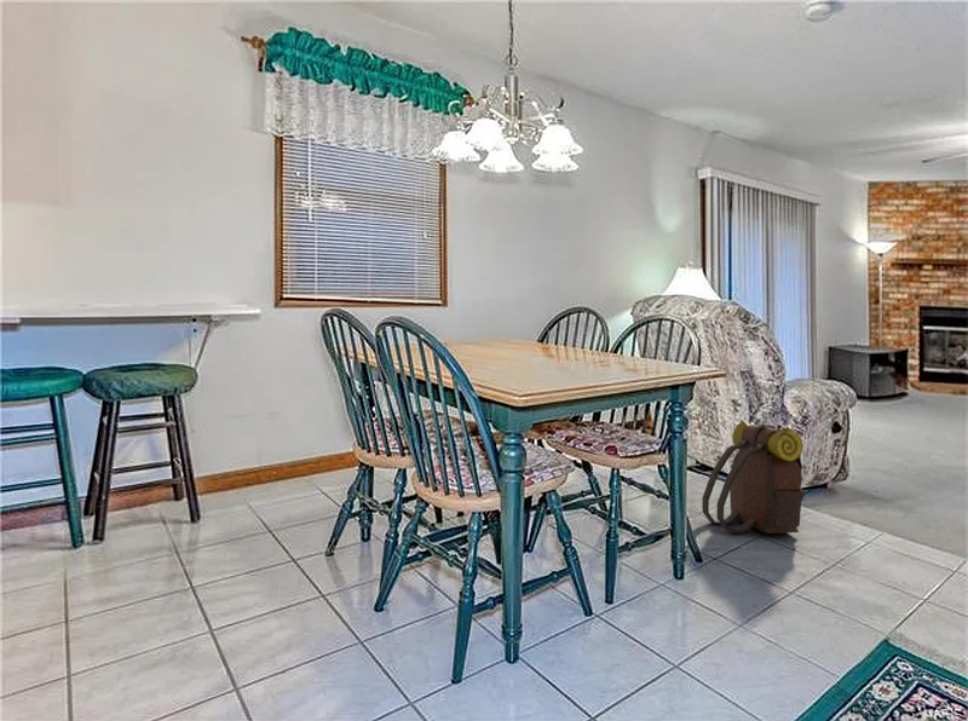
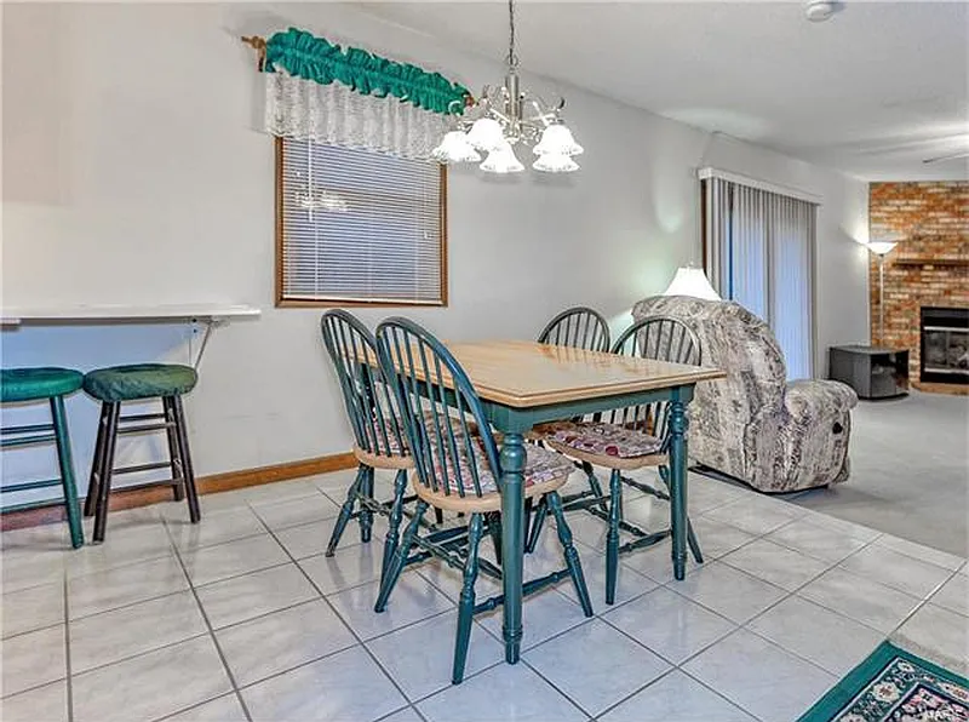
- backpack [701,419,806,535]
